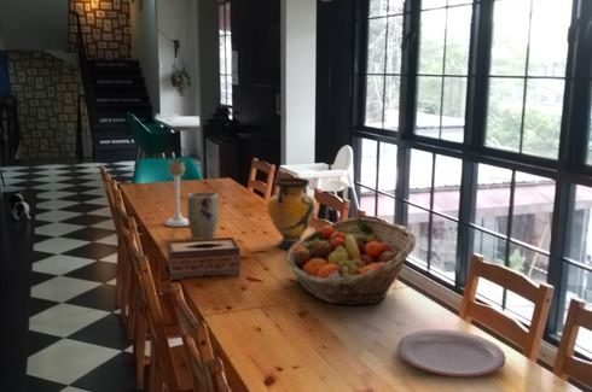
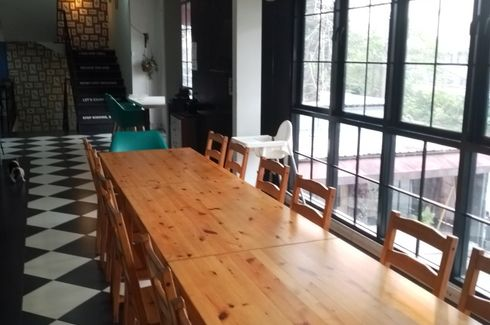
- vase [266,177,318,250]
- tissue box [166,236,242,281]
- fruit basket [285,217,417,306]
- candle holder [164,159,188,228]
- plate [396,328,507,378]
- plant pot [186,191,220,240]
